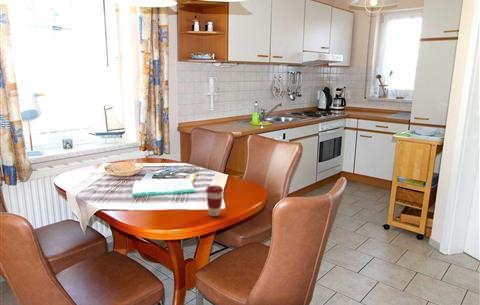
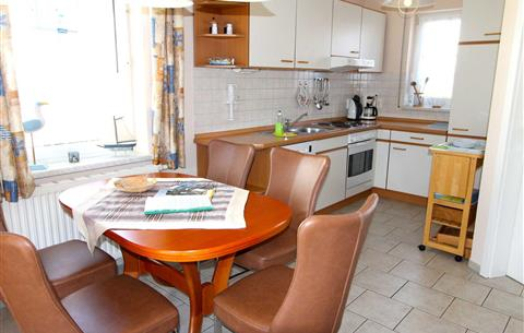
- coffee cup [205,185,224,217]
